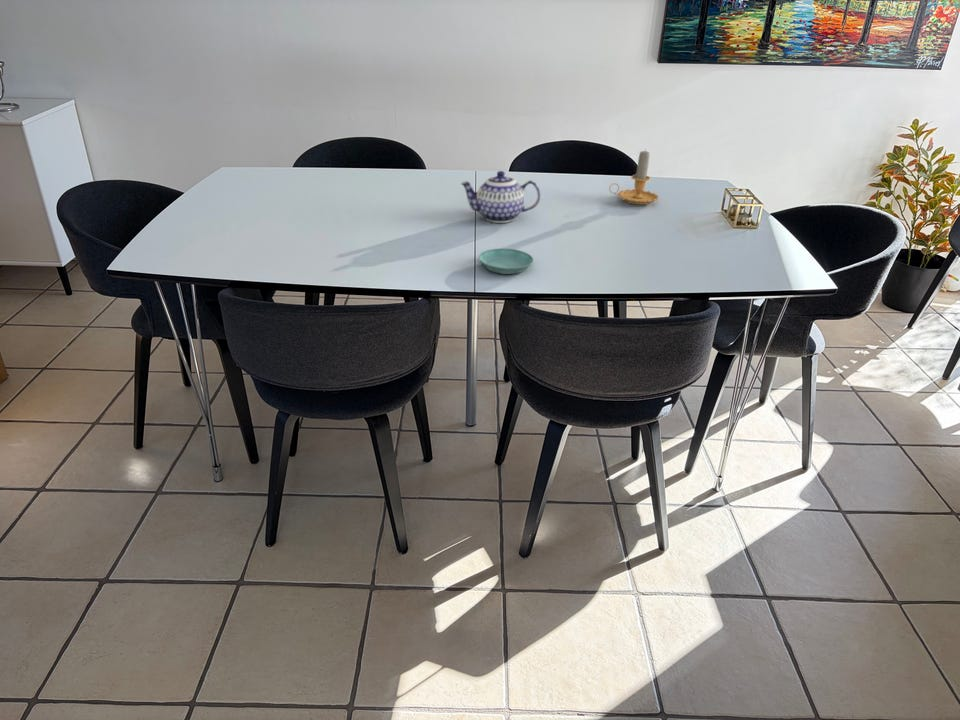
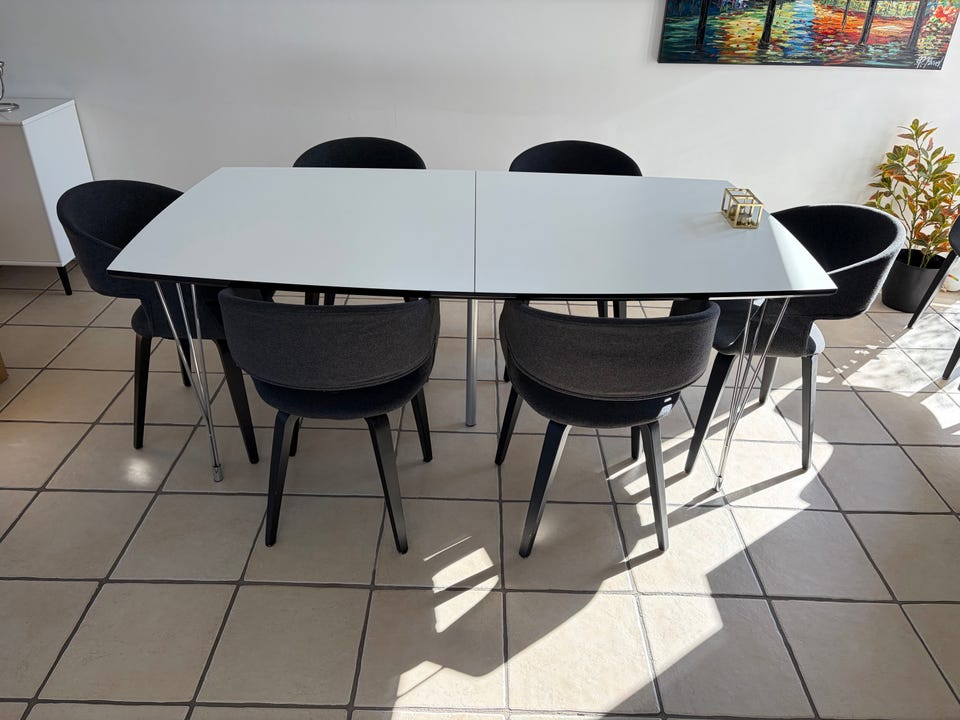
- teapot [460,170,541,224]
- saucer [478,247,534,275]
- candle [608,149,660,206]
